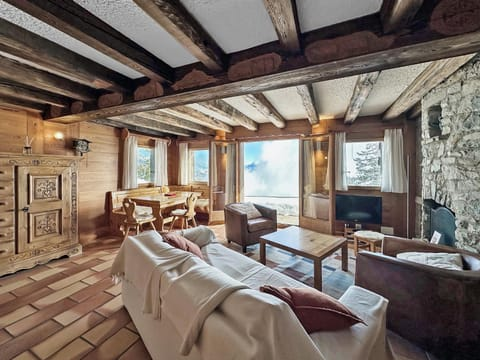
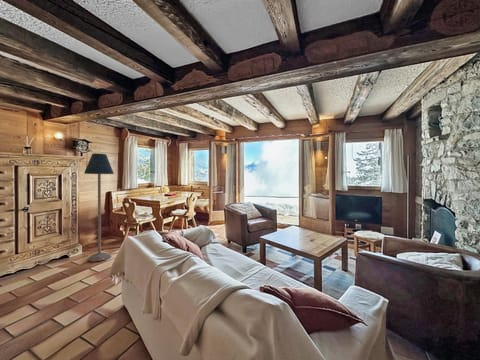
+ floor lamp [83,152,115,263]
